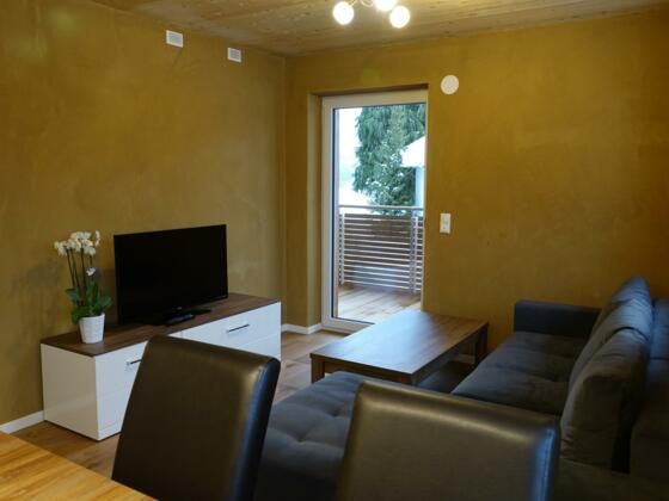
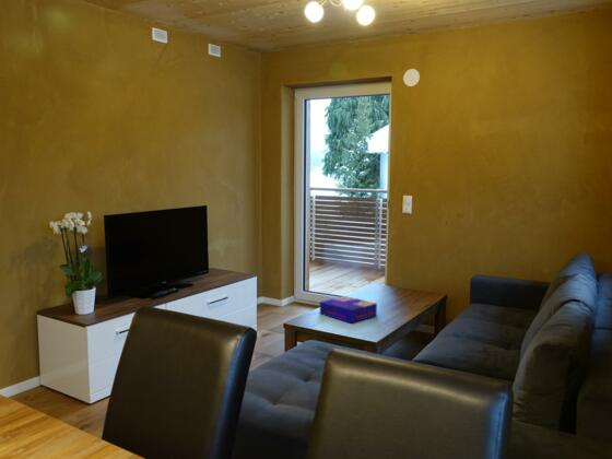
+ board game [319,295,378,325]
